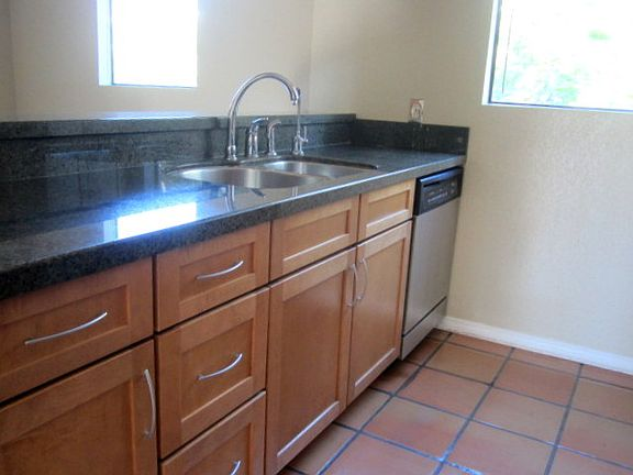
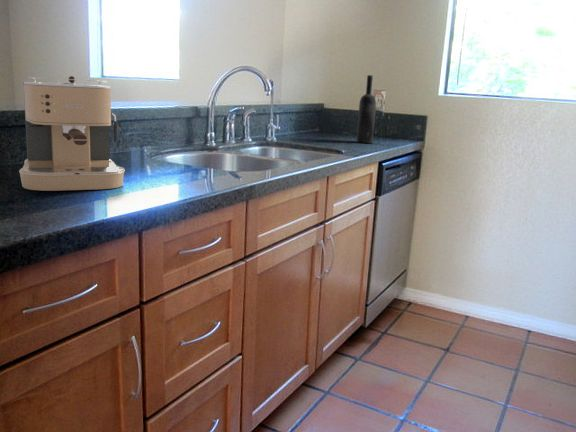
+ wine bottle [355,74,377,144]
+ coffee maker [18,75,126,192]
